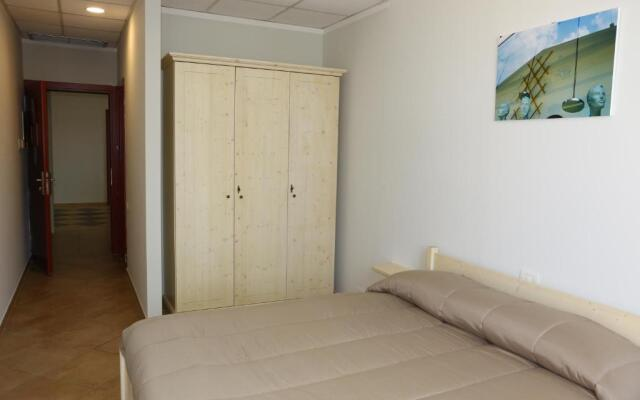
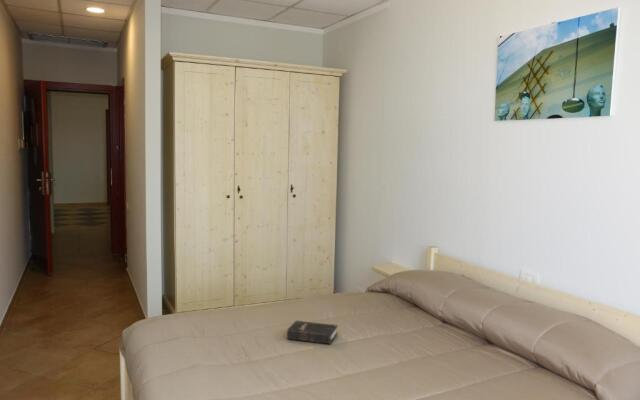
+ hardback book [286,319,339,345]
